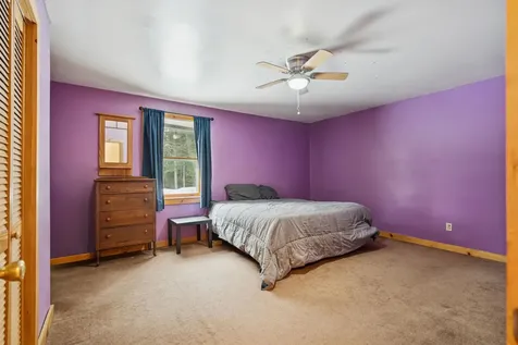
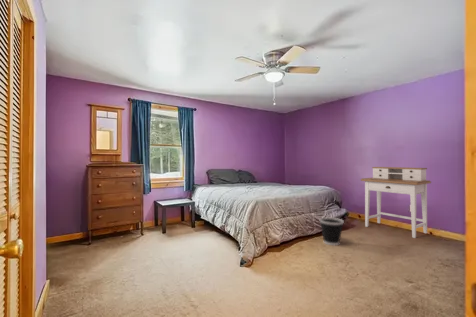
+ desk [360,166,432,239]
+ wastebasket [318,217,345,246]
